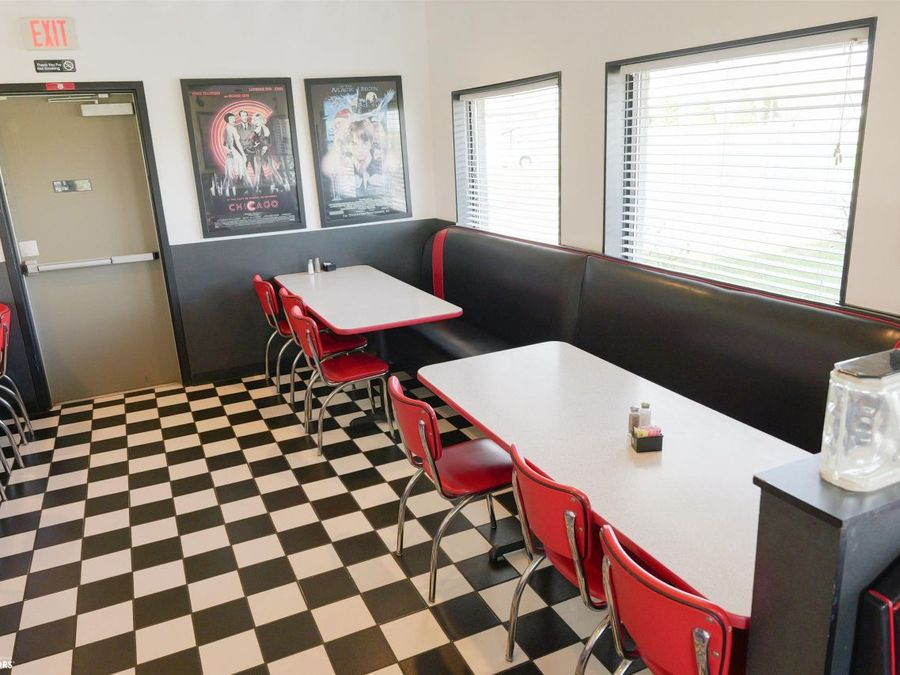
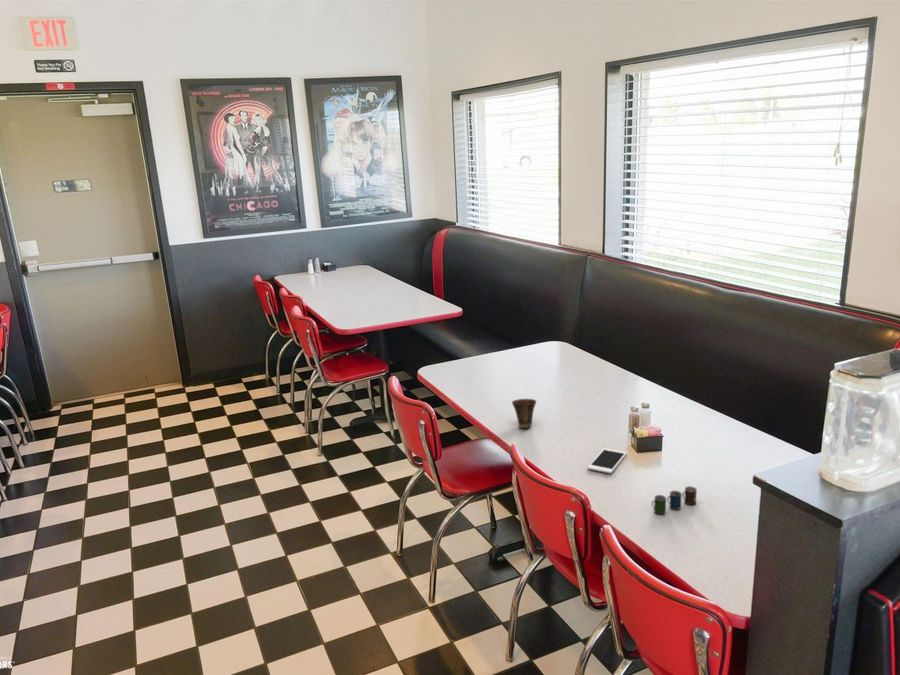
+ cup [511,398,537,429]
+ cell phone [586,447,628,475]
+ cup [651,485,698,515]
